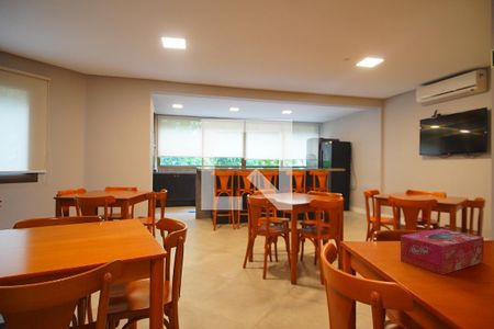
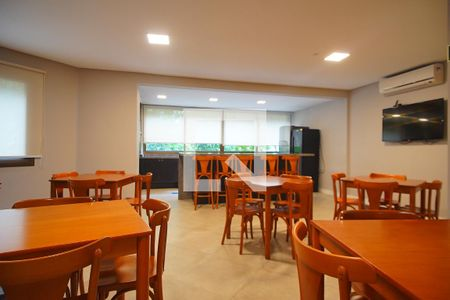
- tissue box [400,228,485,275]
